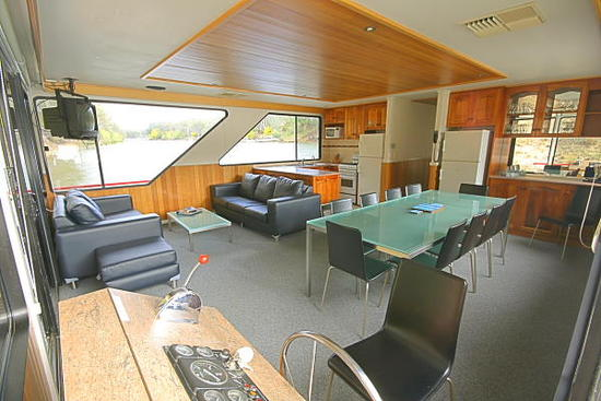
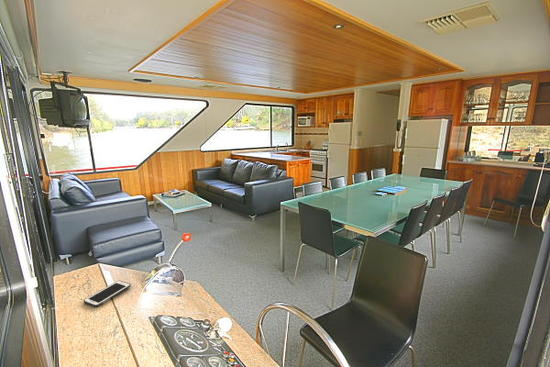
+ cell phone [83,280,132,308]
